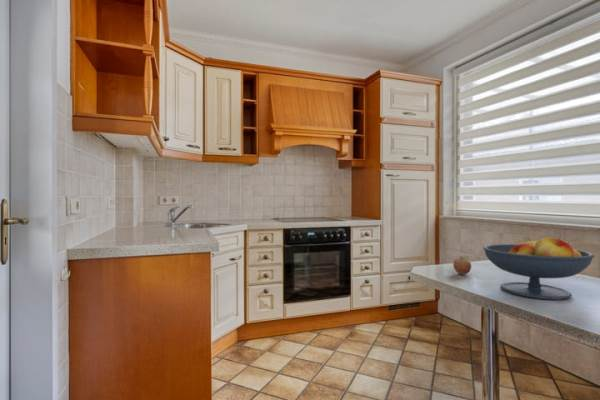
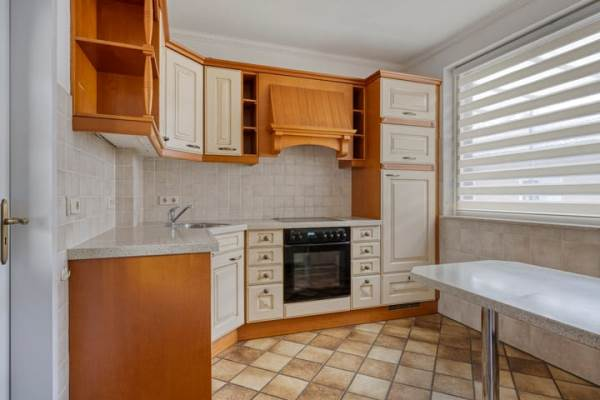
- fruit [452,254,472,276]
- fruit bowl [482,237,595,301]
